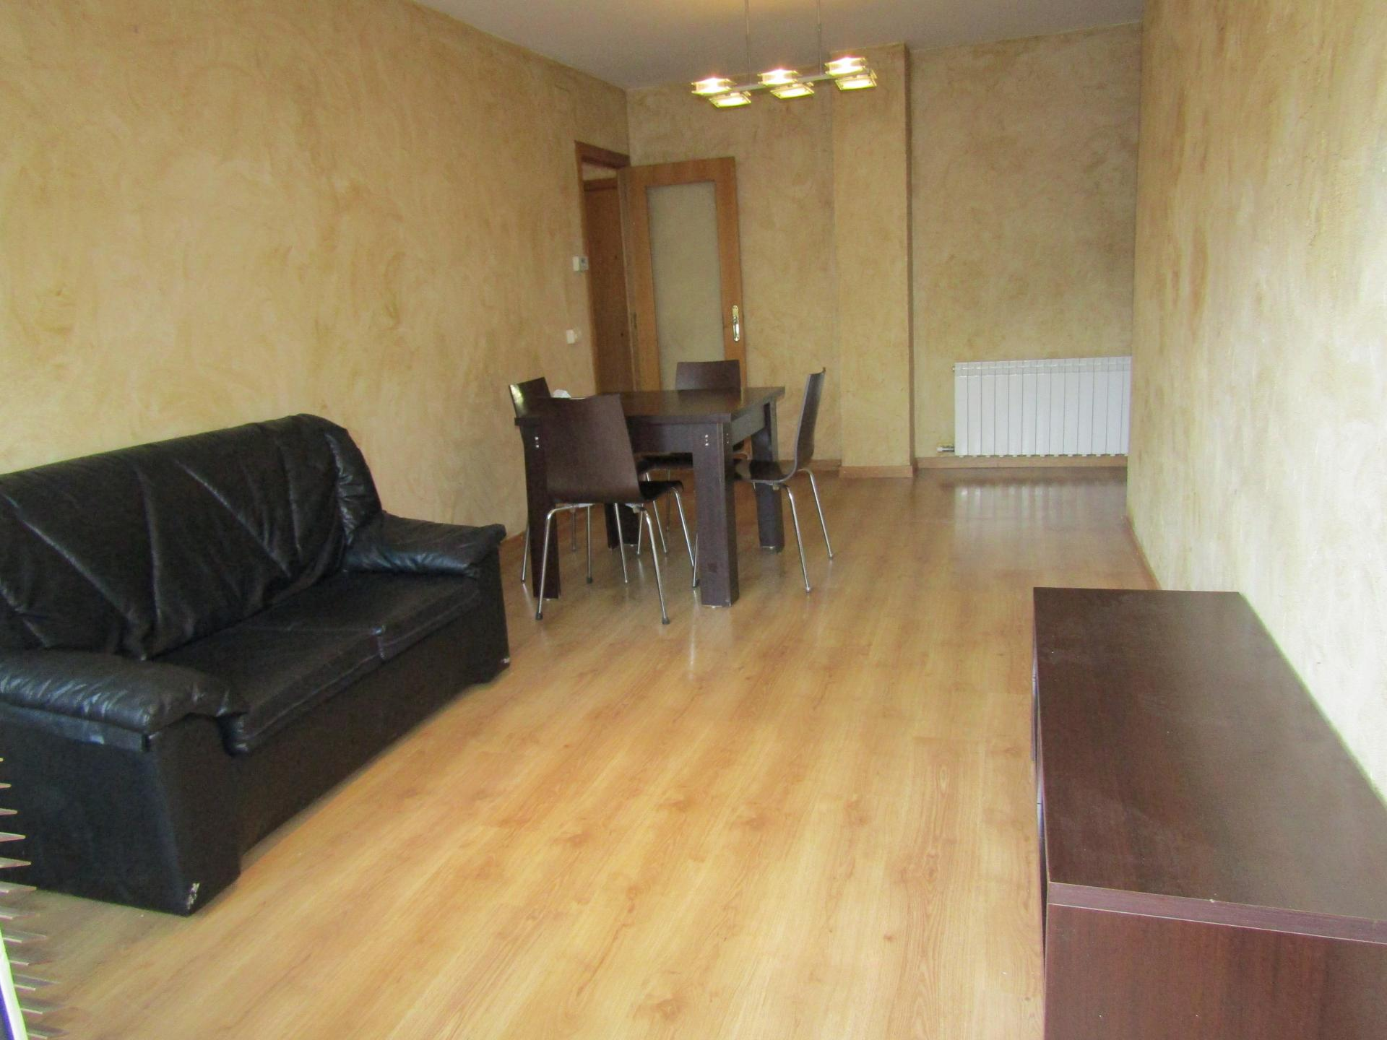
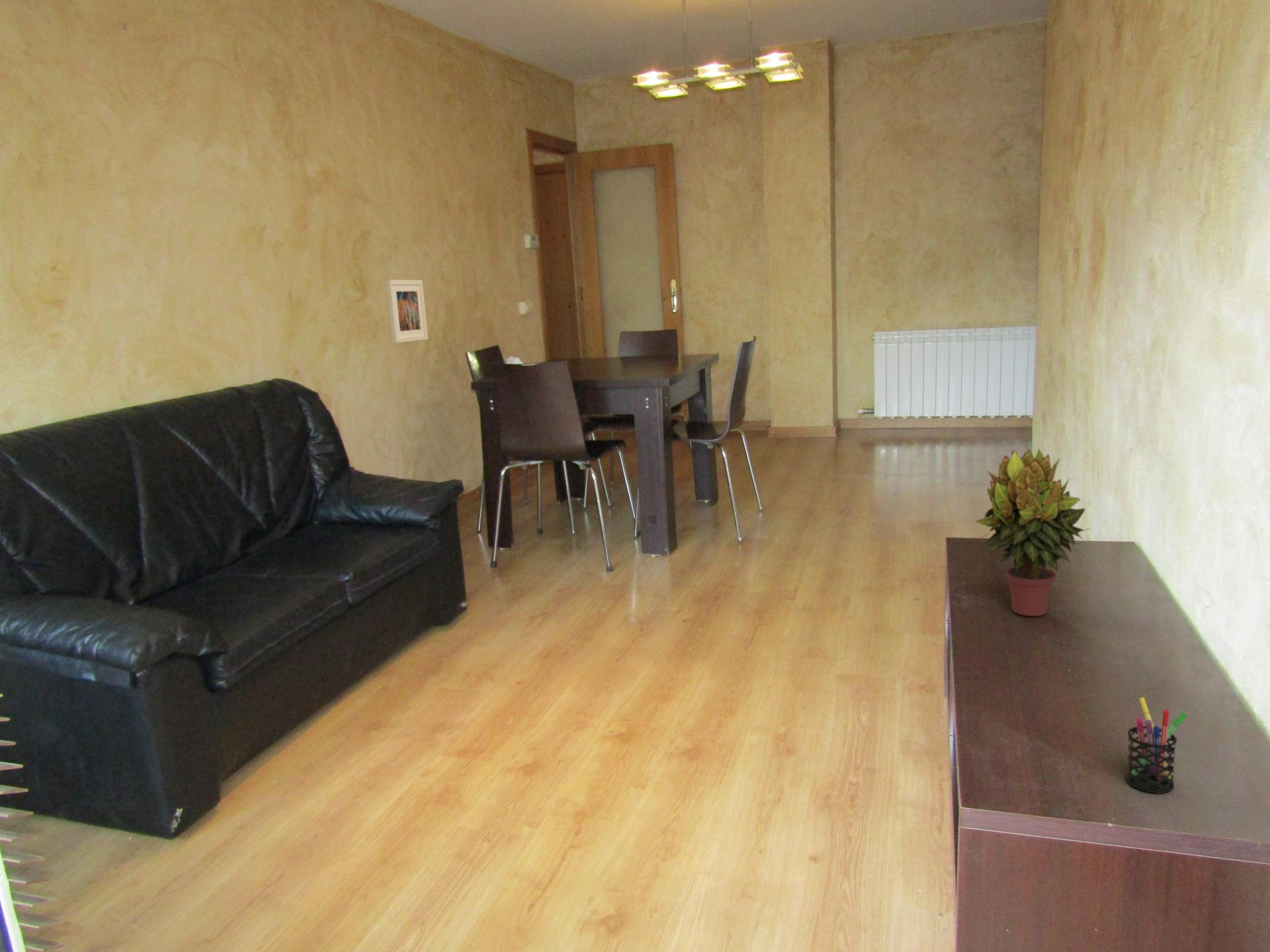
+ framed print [385,279,429,344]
+ pen holder [1125,697,1189,794]
+ potted plant [976,445,1091,617]
